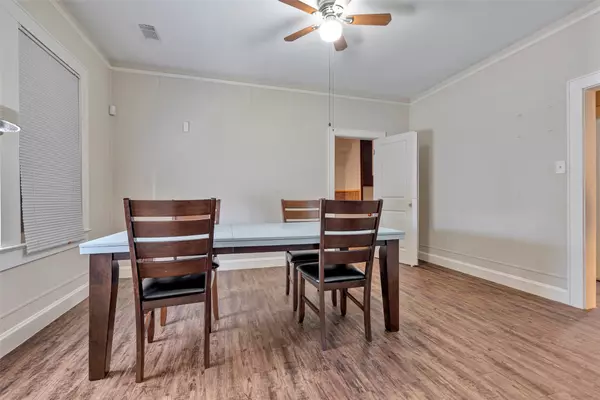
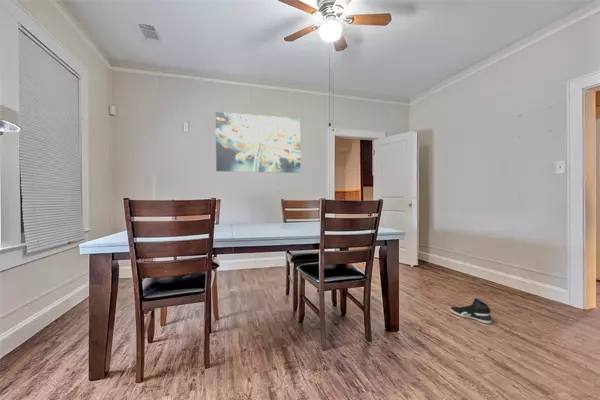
+ wall art [215,111,301,174]
+ sneaker [450,297,492,325]
